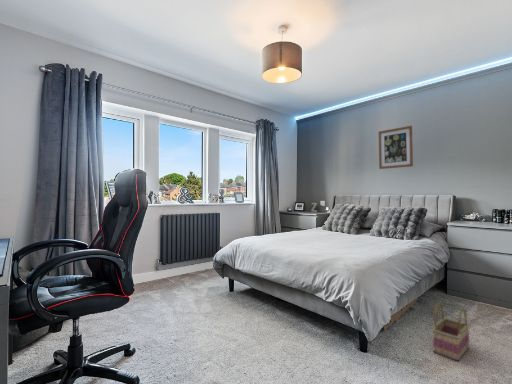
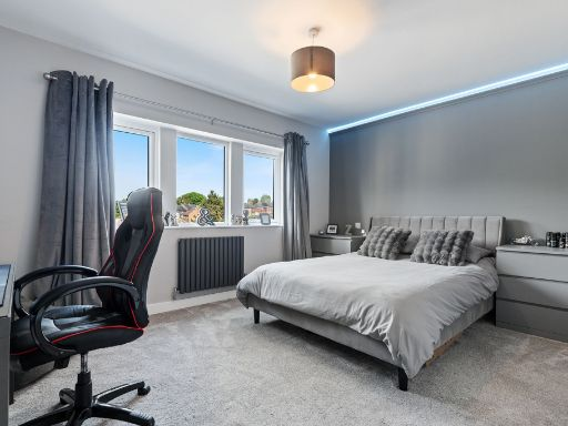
- wall art [378,125,414,170]
- basket [431,301,471,362]
